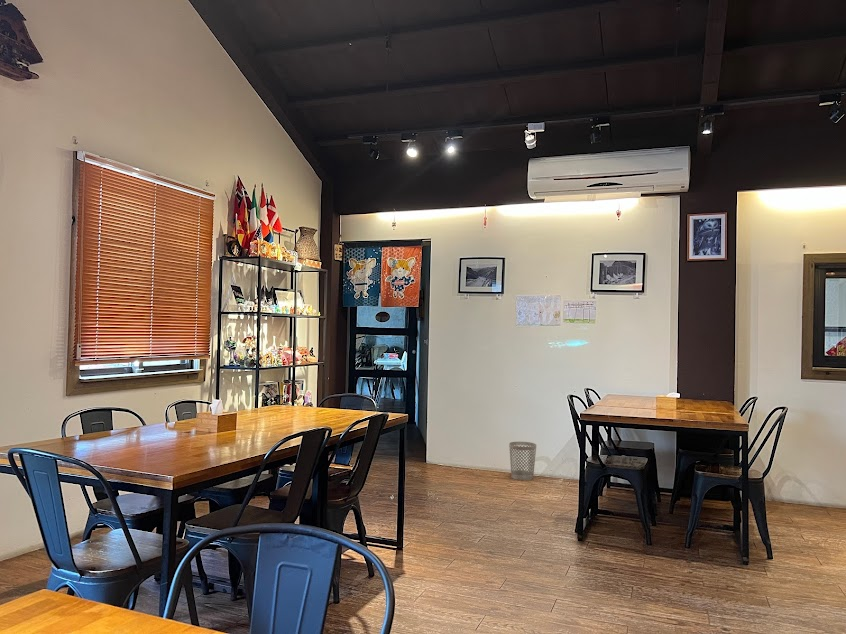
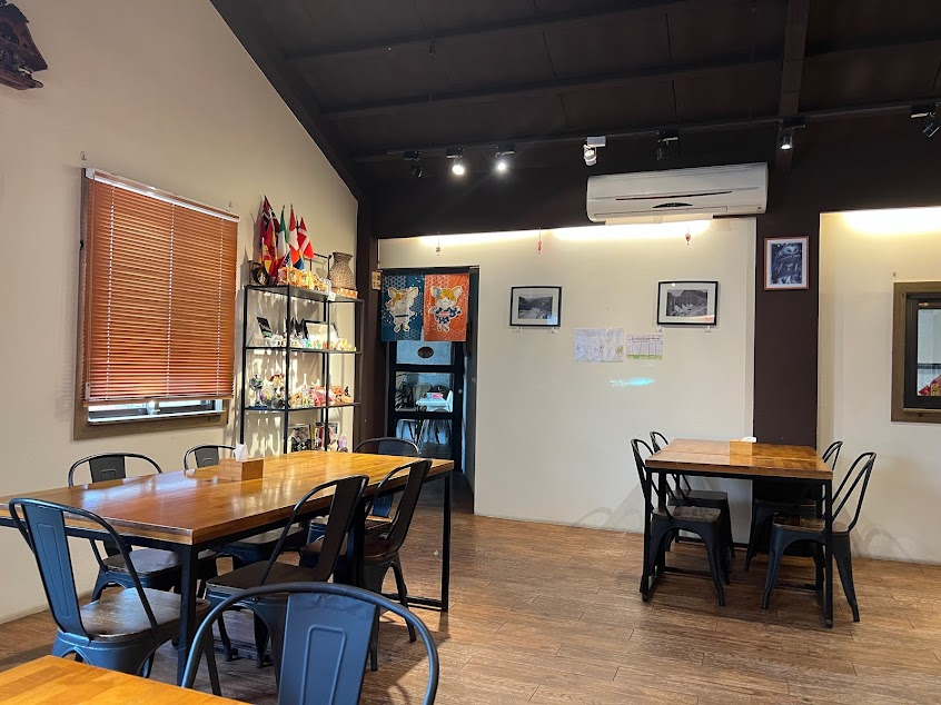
- wastebasket [508,441,537,481]
